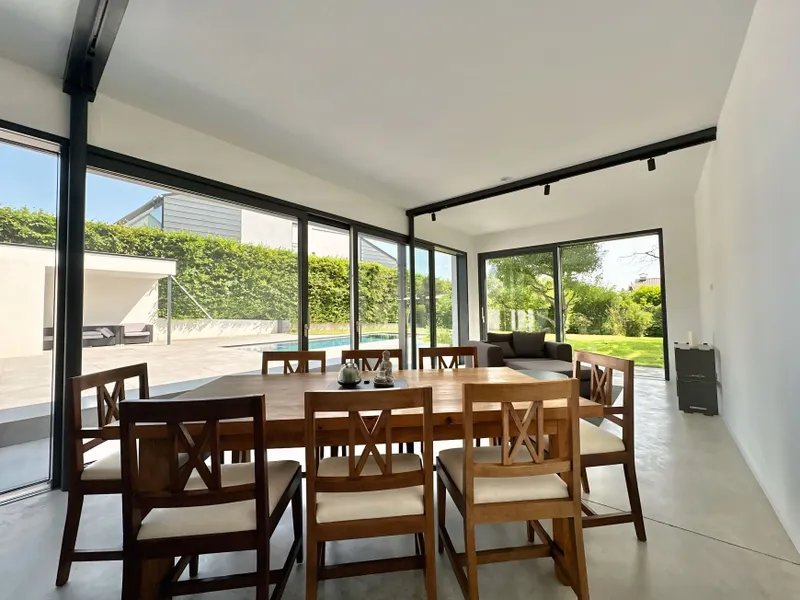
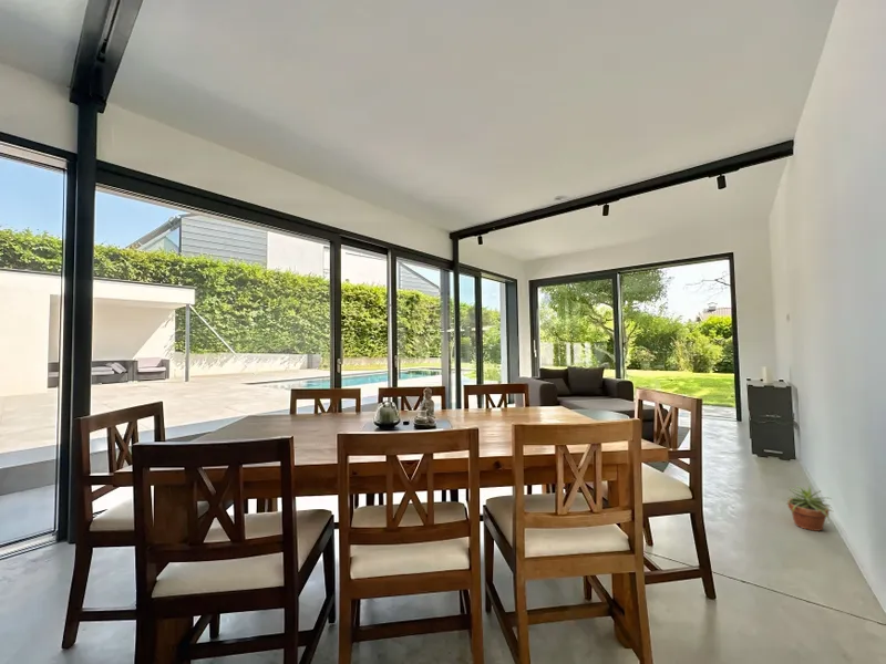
+ potted plant [786,485,834,532]
